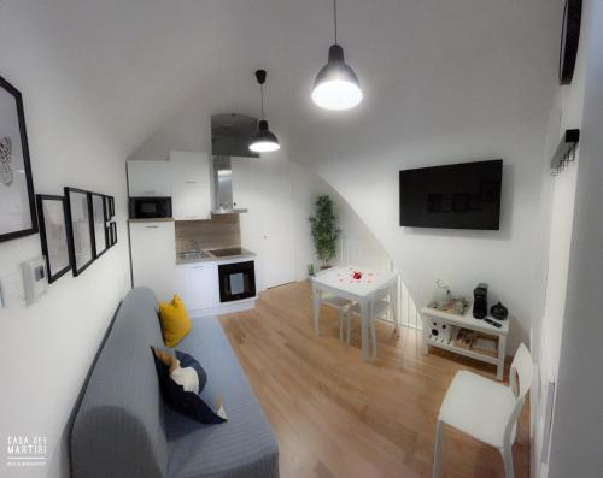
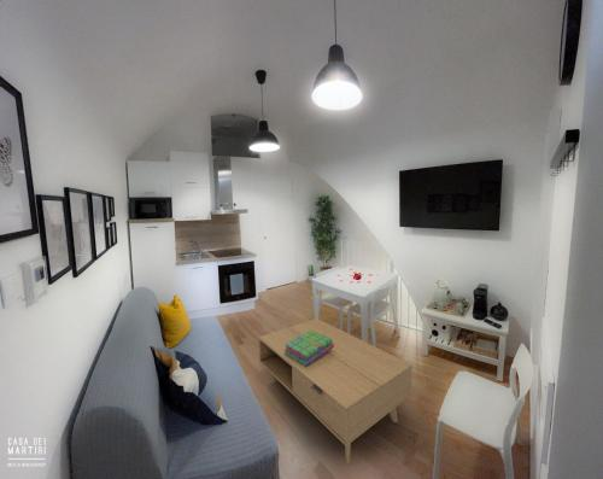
+ stack of books [283,329,334,367]
+ coffee table [258,317,414,465]
